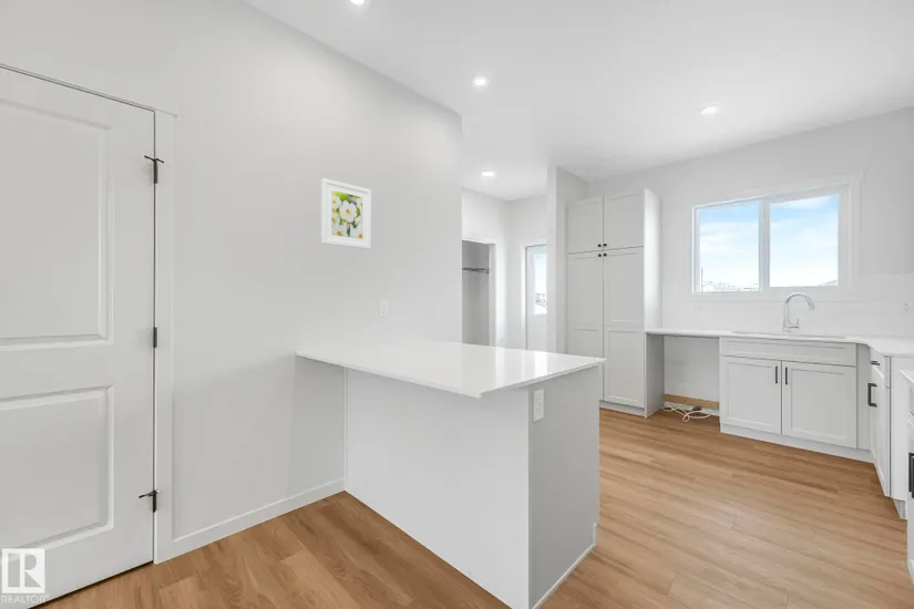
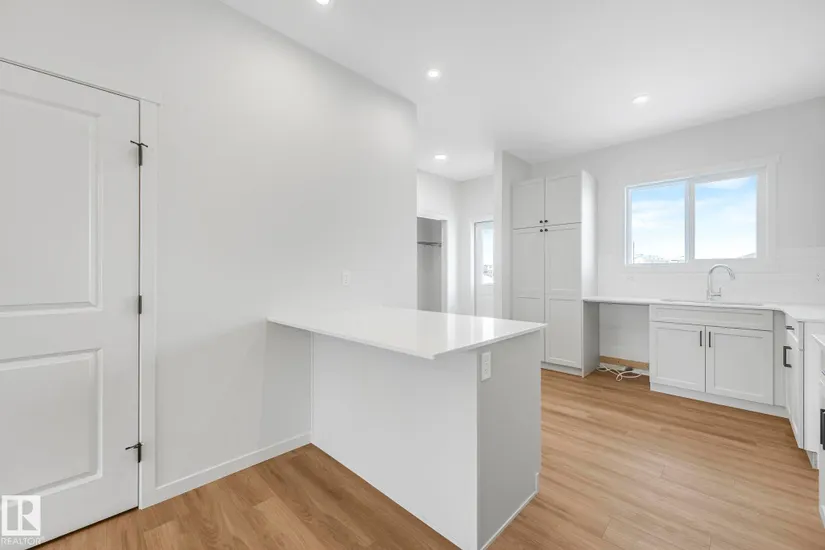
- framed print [320,177,372,250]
